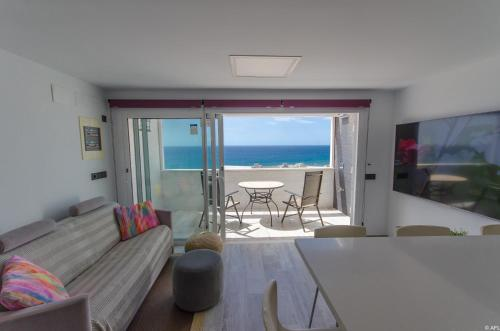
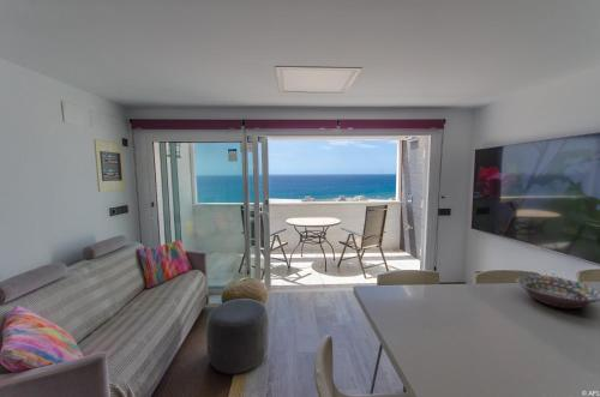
+ decorative bowl [515,273,600,309]
